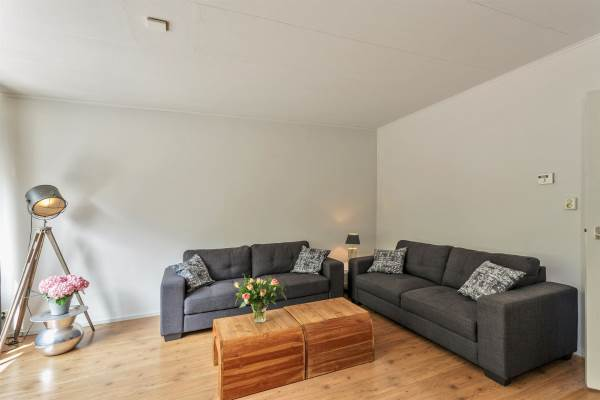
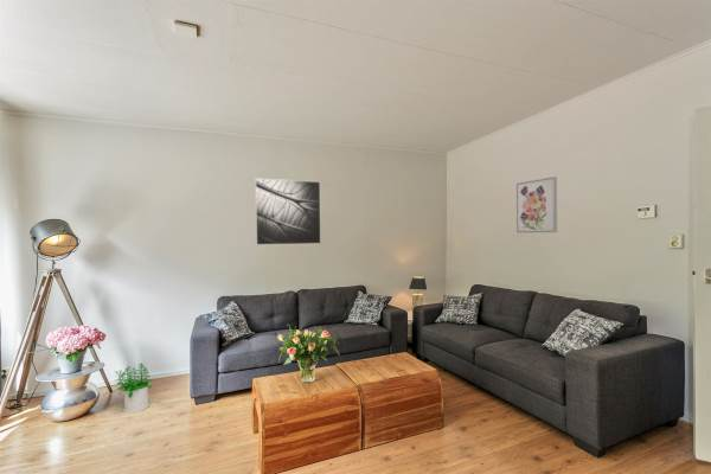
+ wall art [515,175,558,233]
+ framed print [255,178,322,246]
+ potted plant [113,361,153,415]
